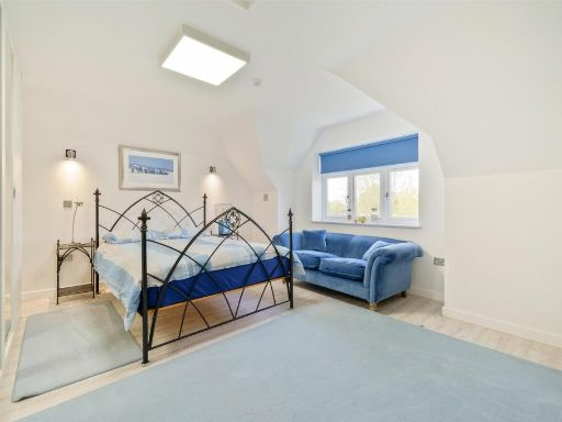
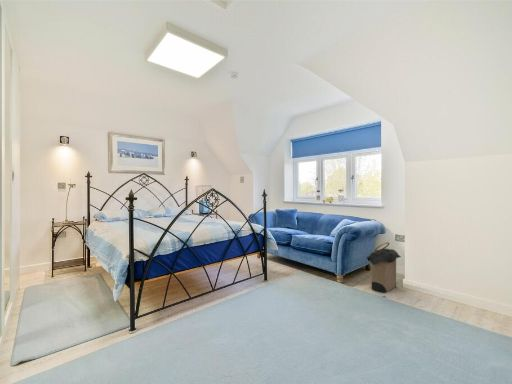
+ laundry hamper [365,241,402,294]
